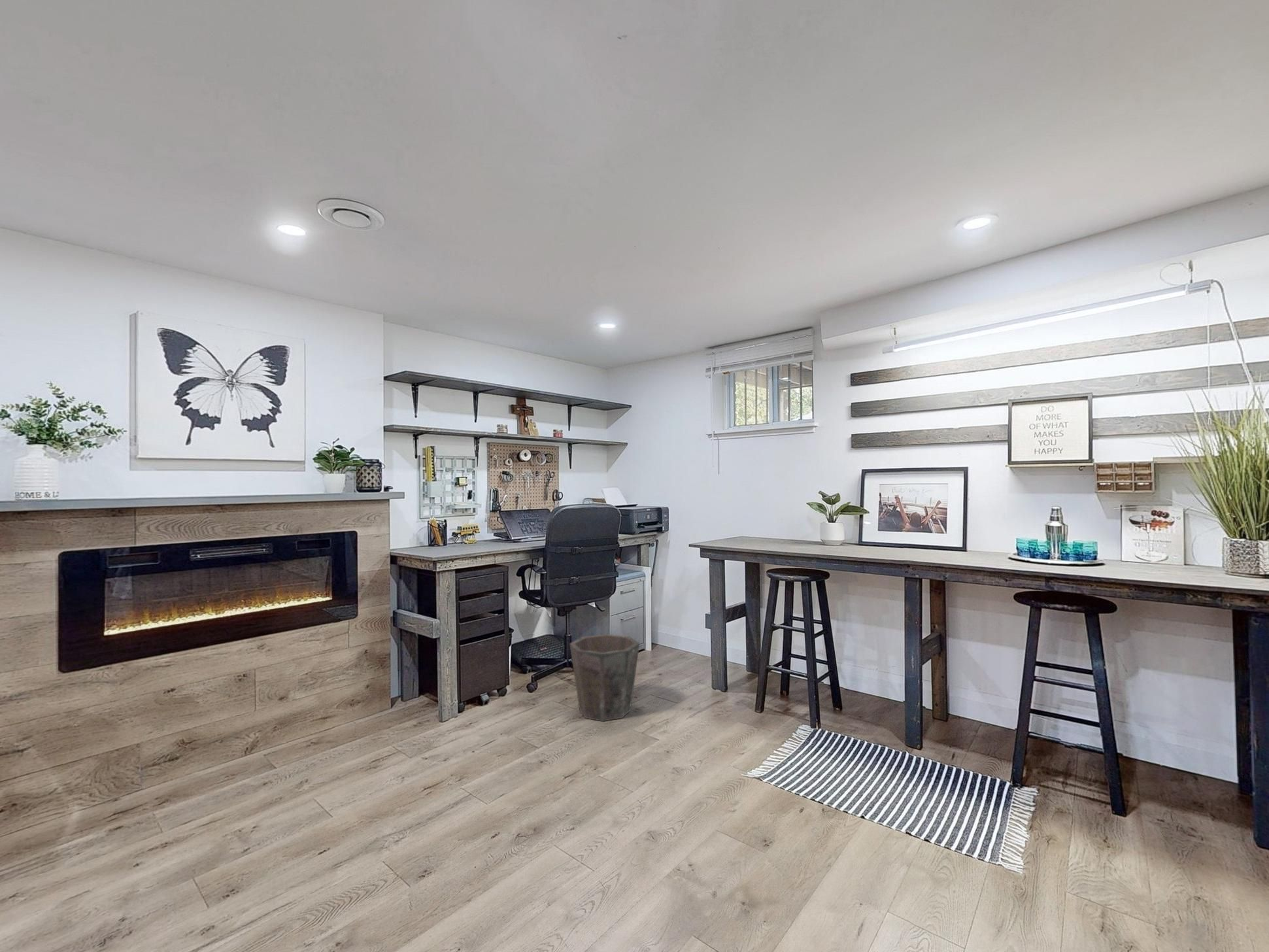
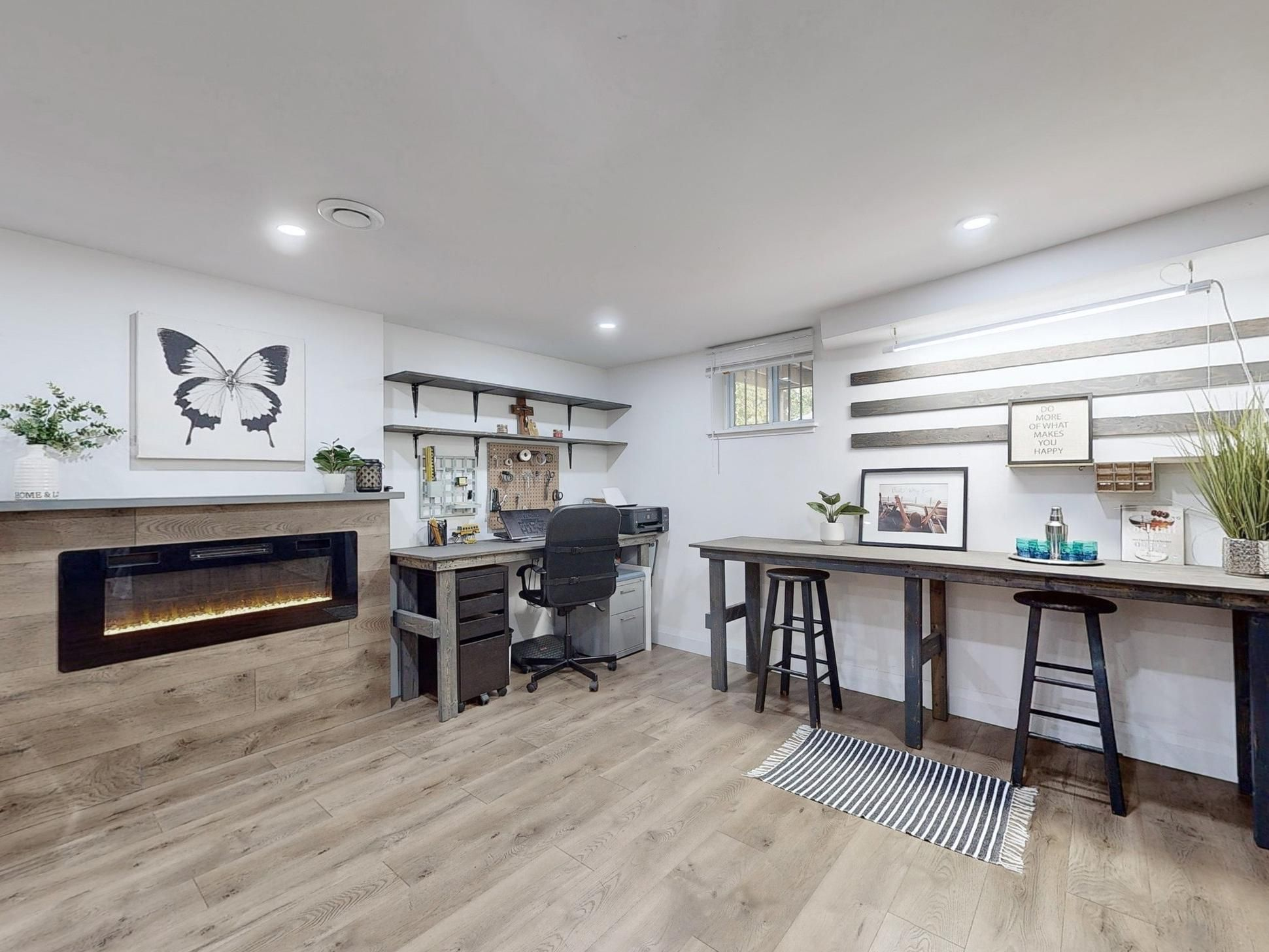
- waste bin [569,634,640,722]
